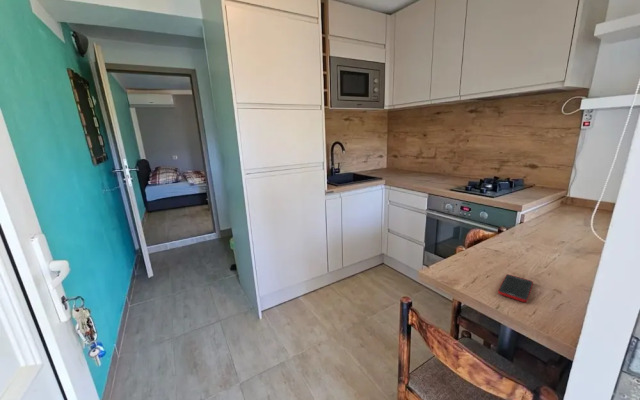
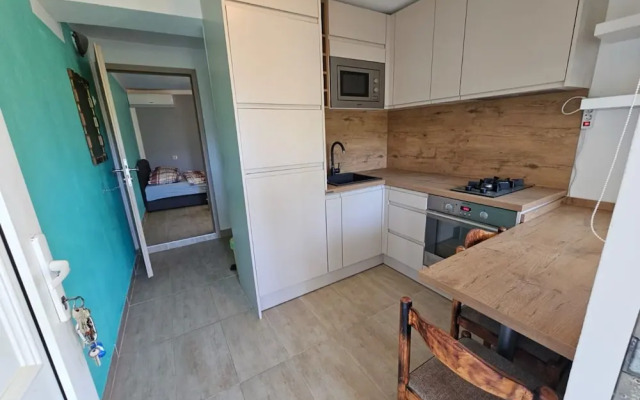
- cell phone [497,273,534,303]
